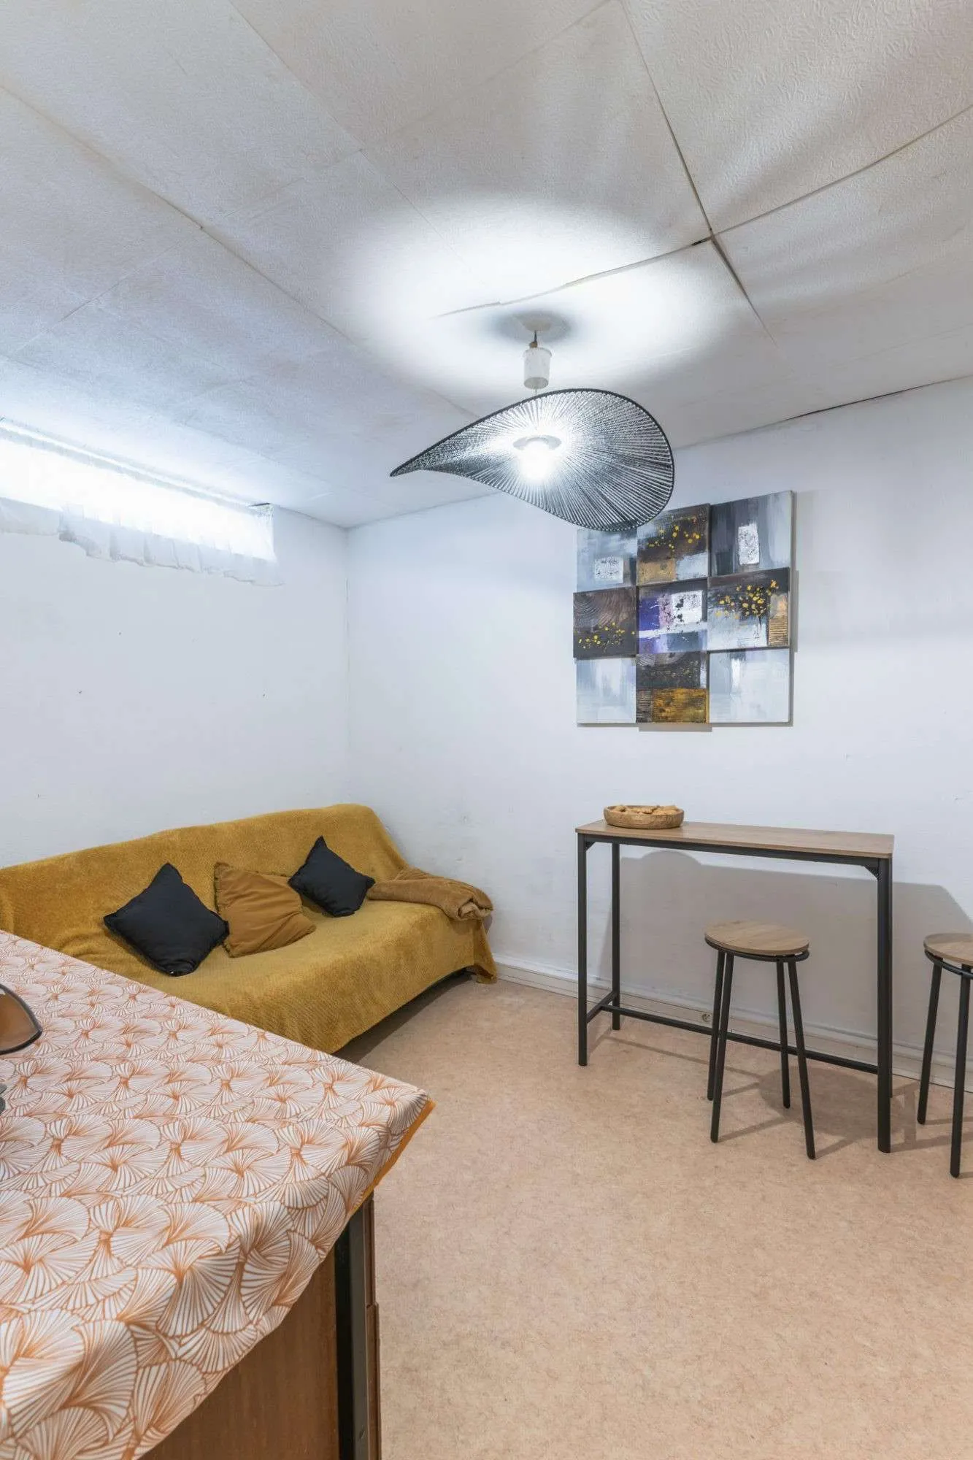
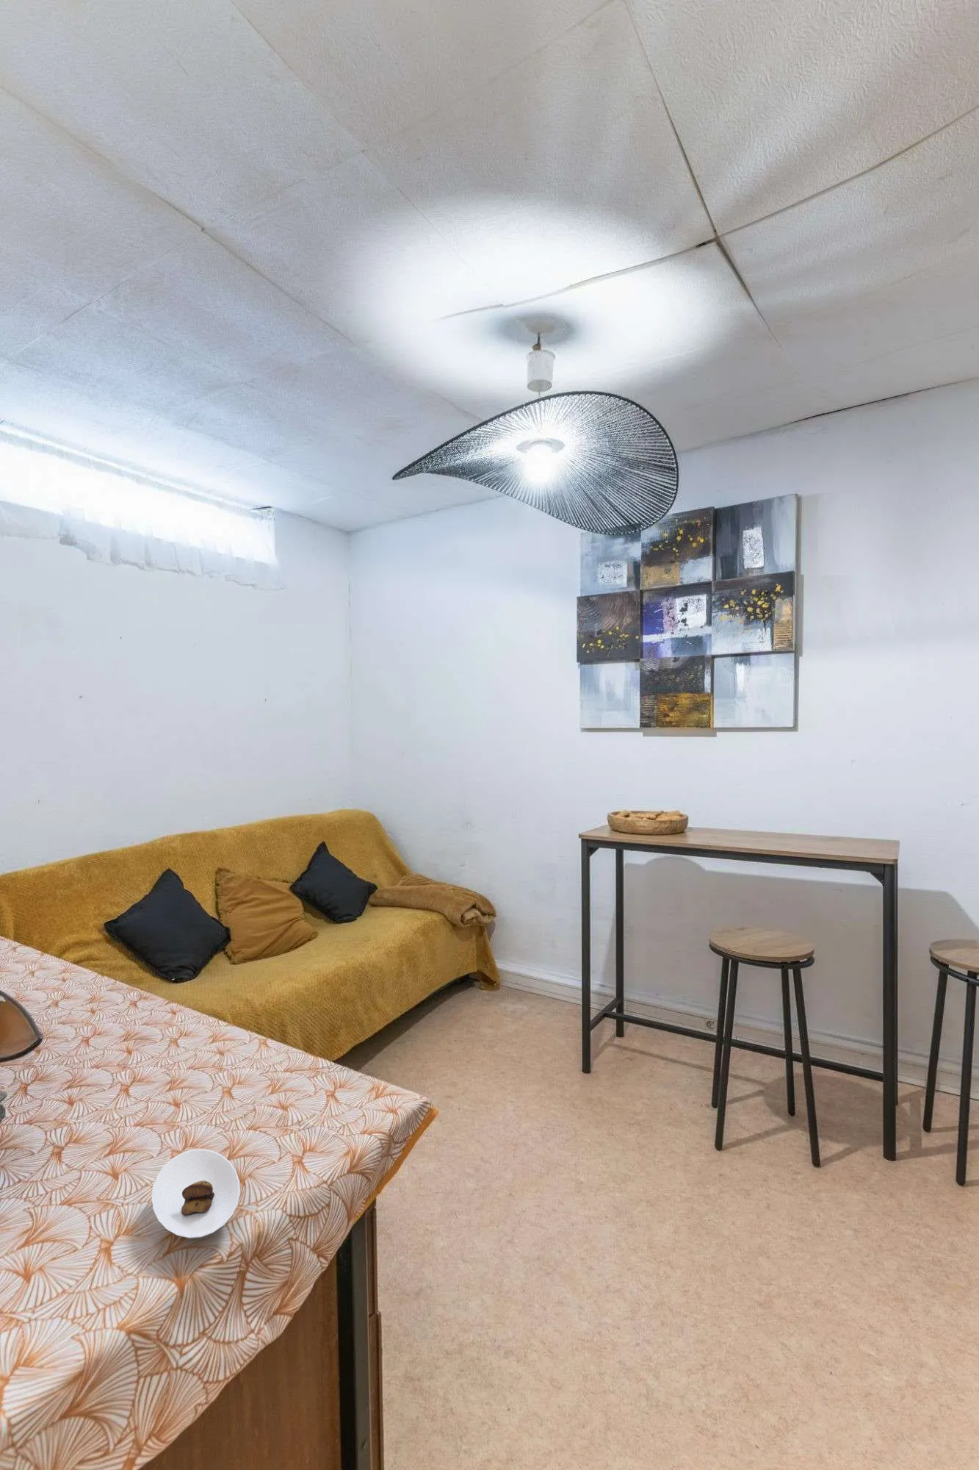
+ saucer [151,1148,240,1239]
